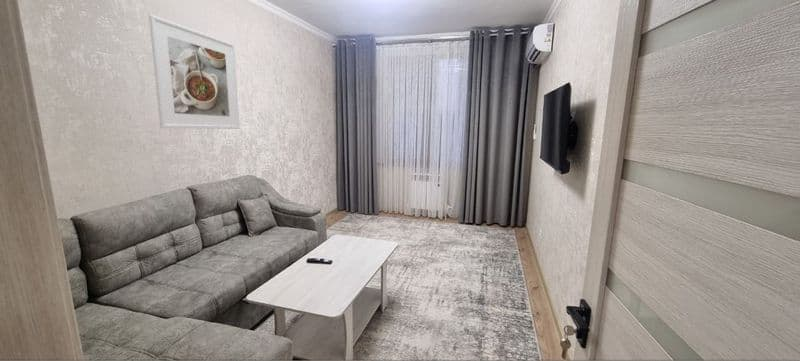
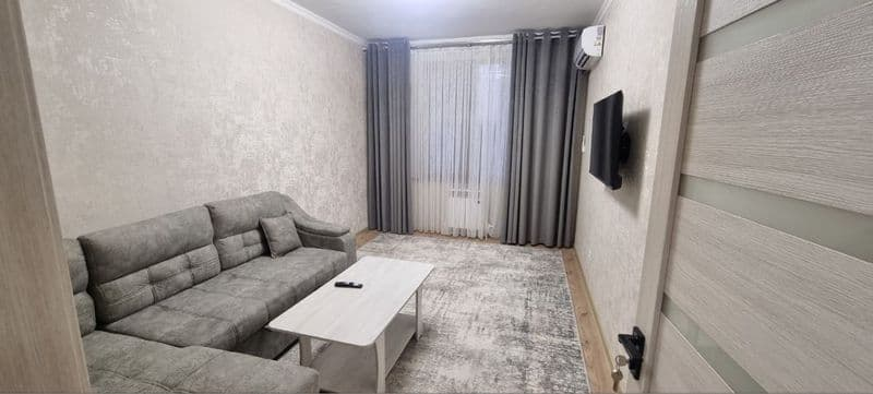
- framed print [148,14,240,130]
